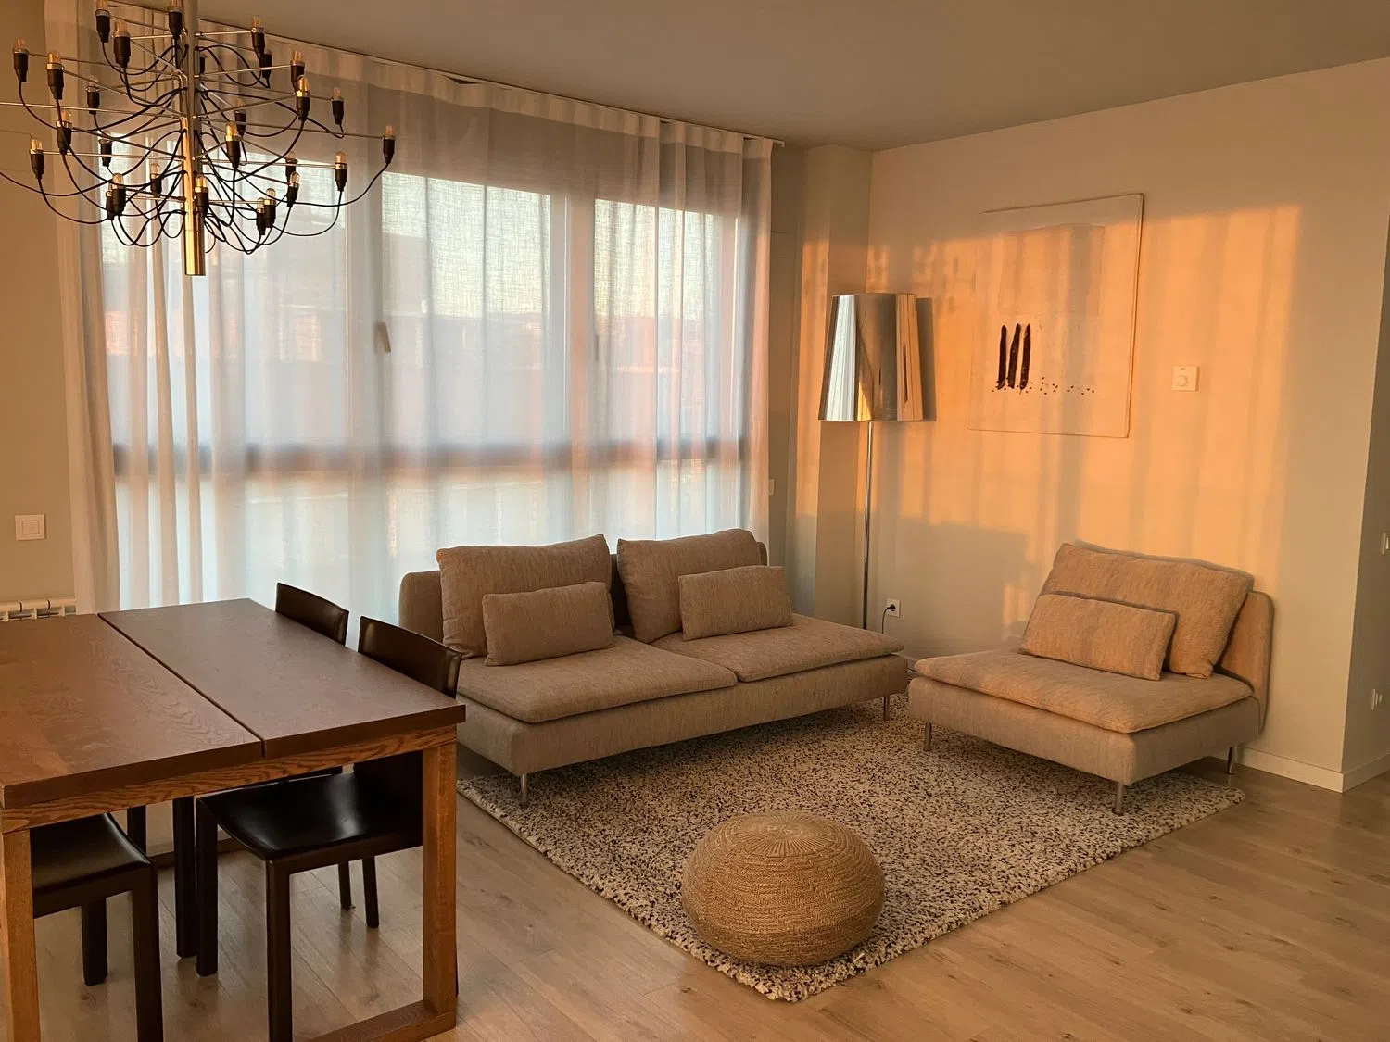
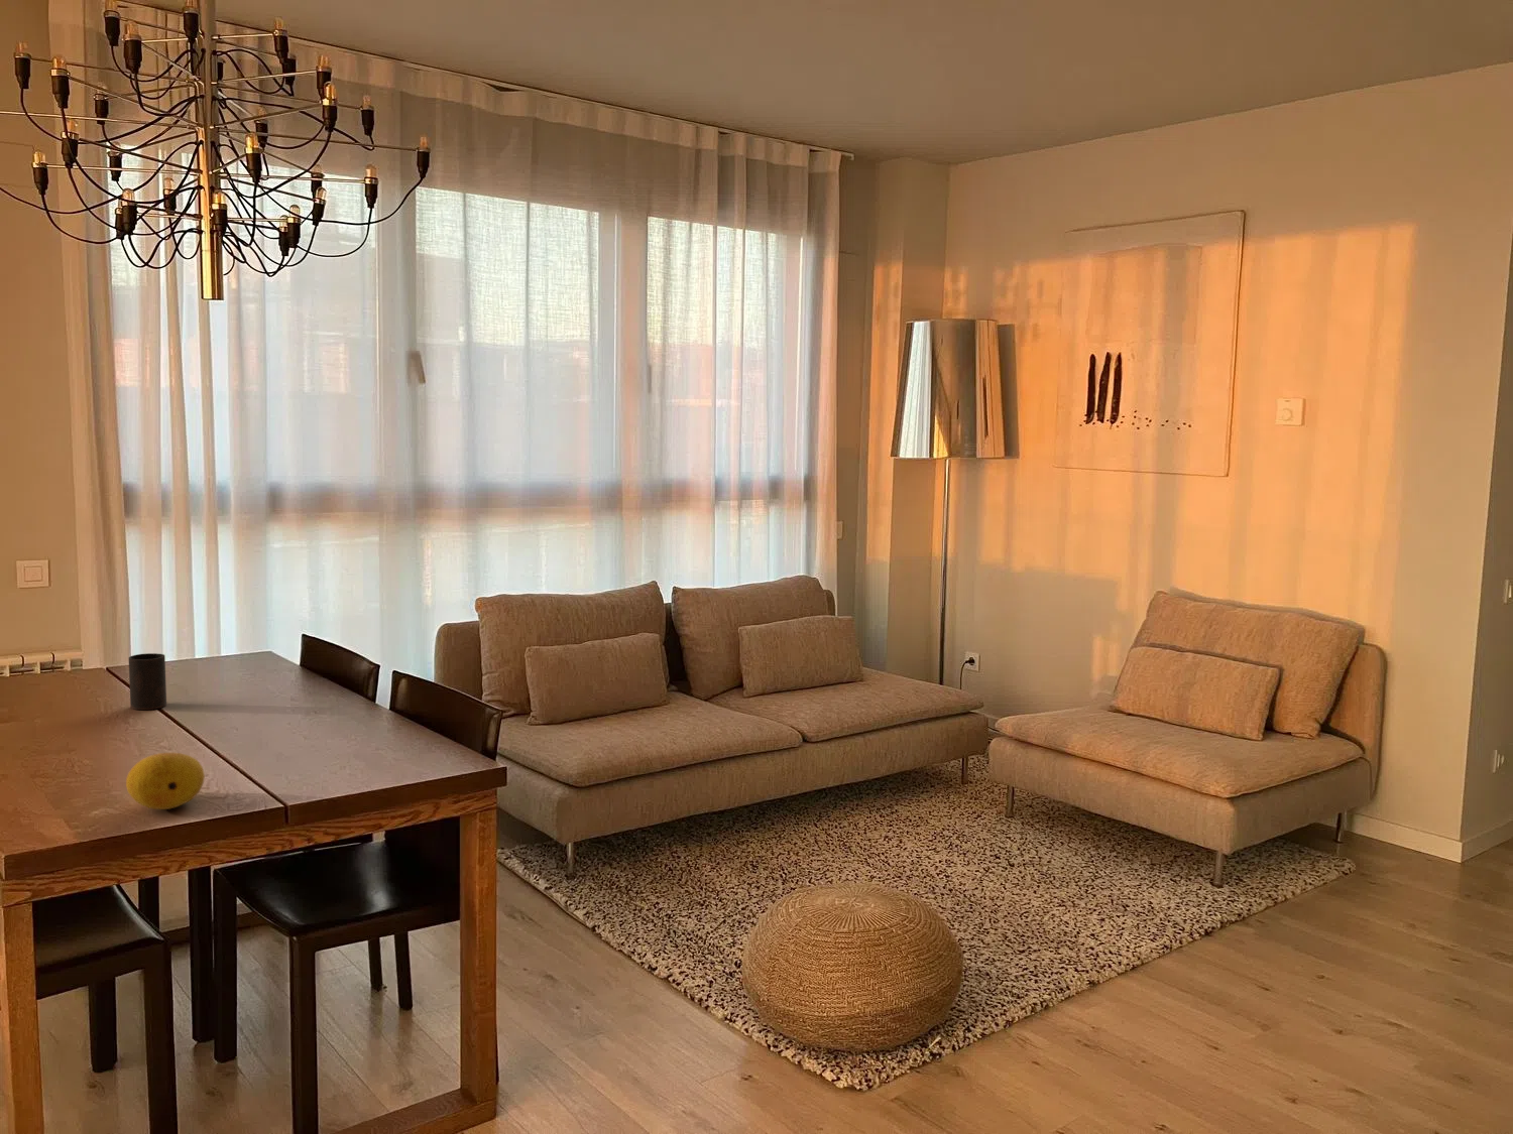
+ fruit [125,752,206,810]
+ cup [129,653,168,711]
